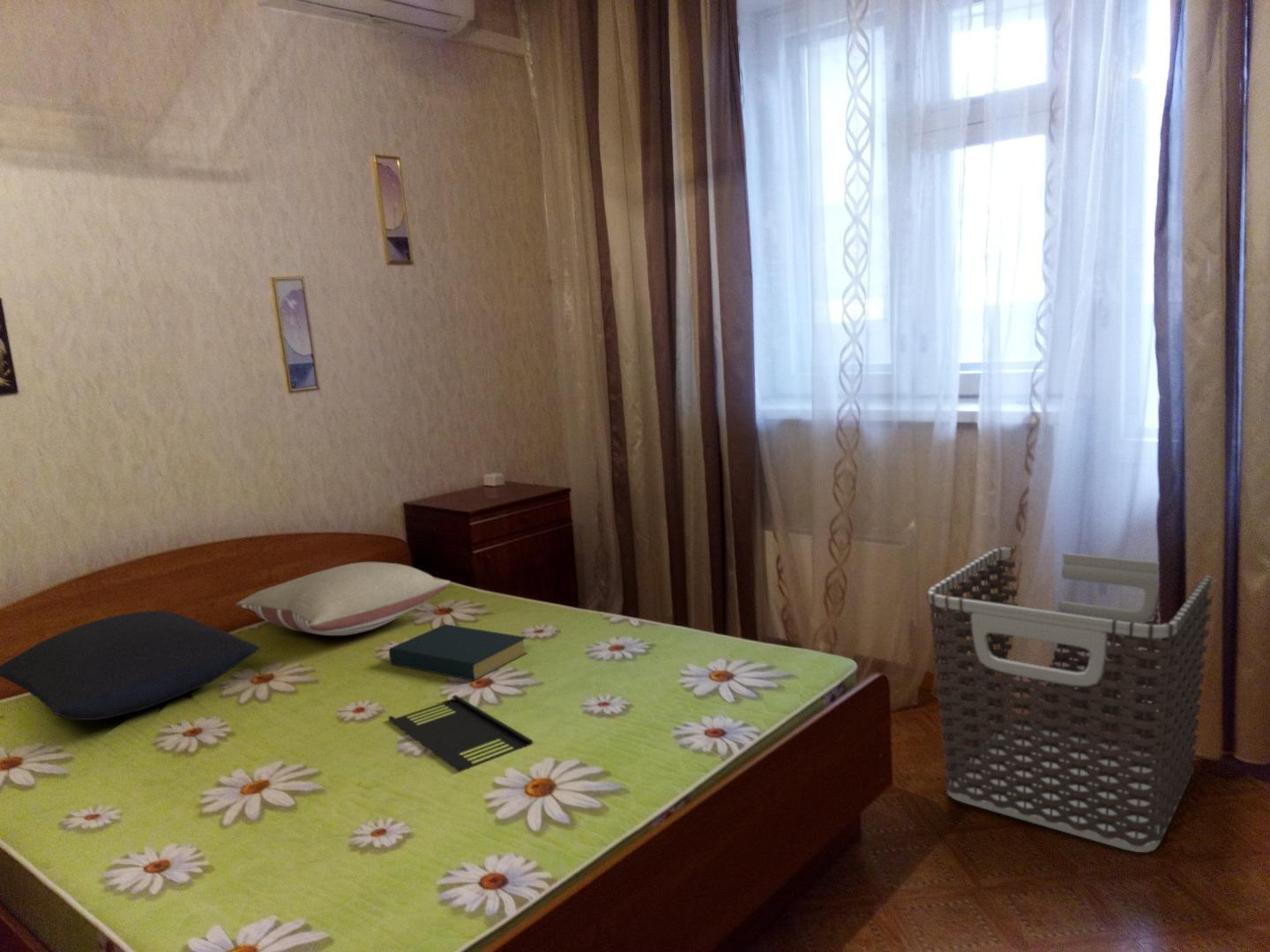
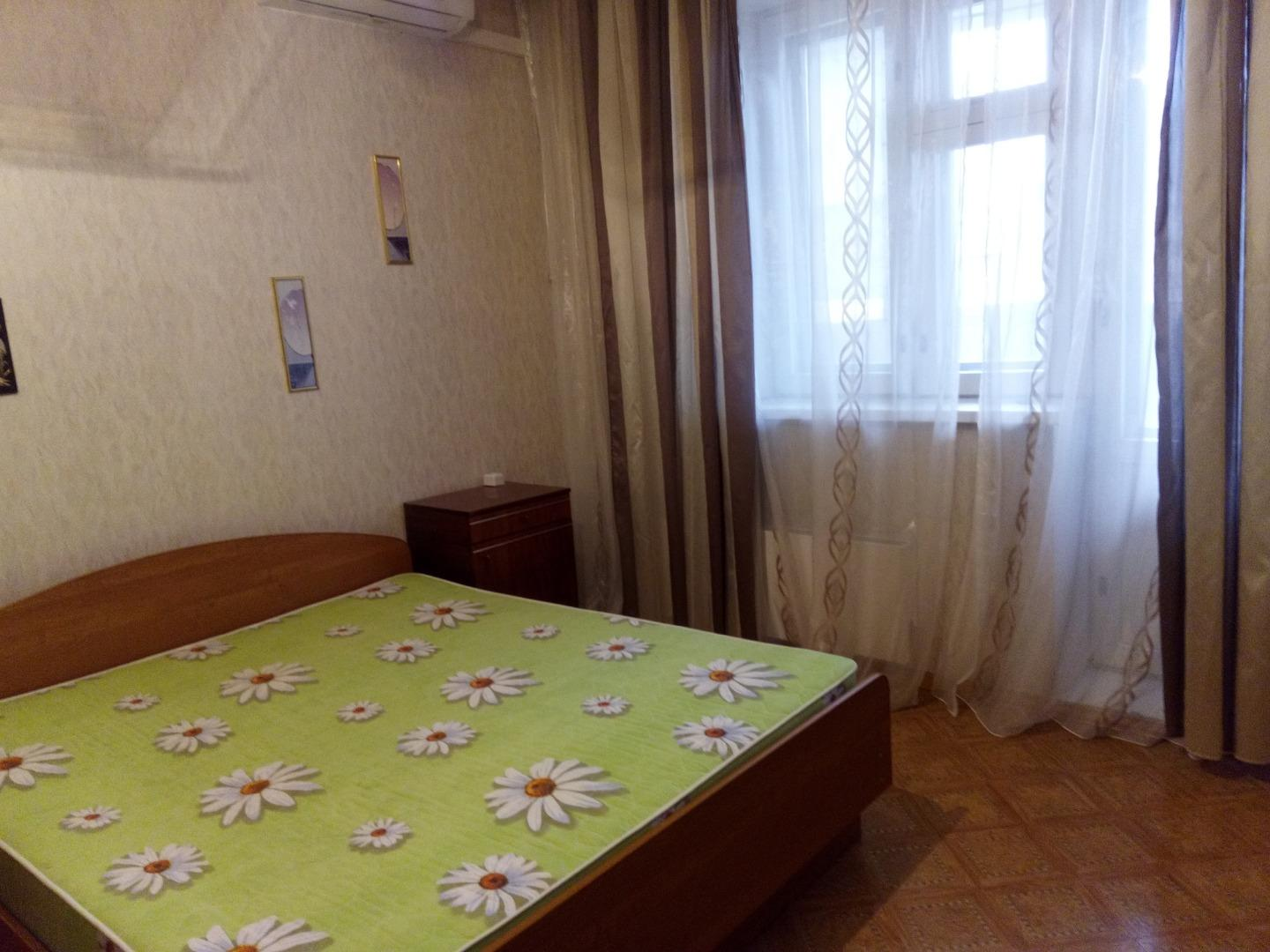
- clothes hamper [926,547,1214,853]
- tray [387,694,534,773]
- hardback book [388,623,528,682]
- pillow [235,562,452,636]
- pillow [0,610,261,721]
